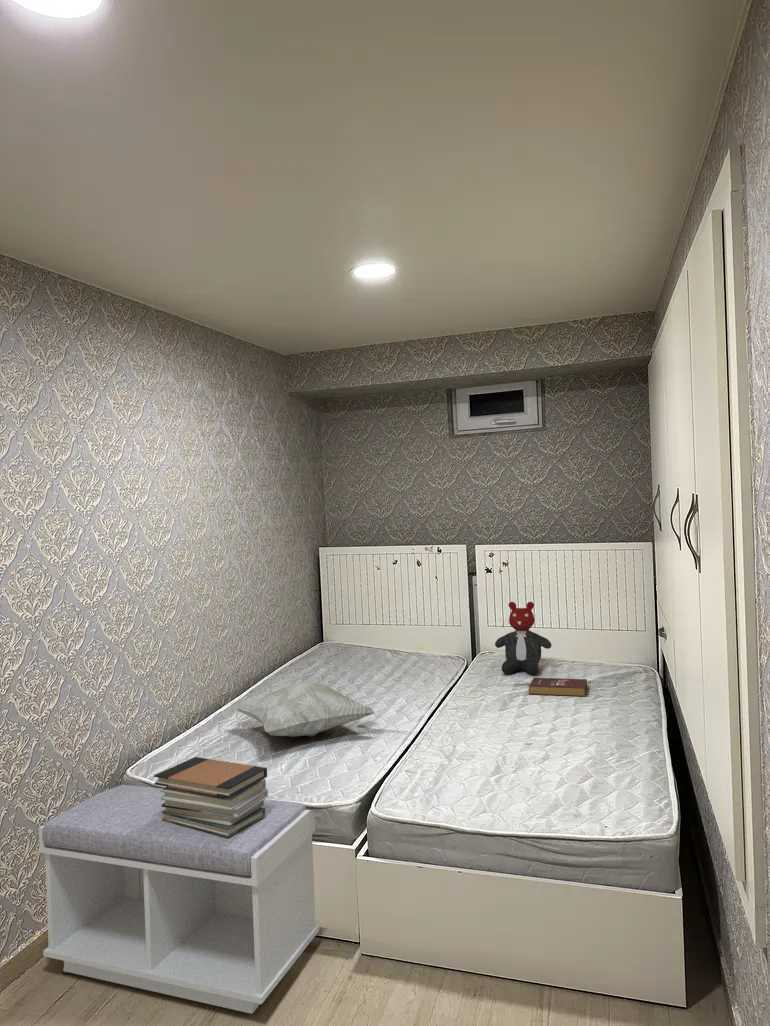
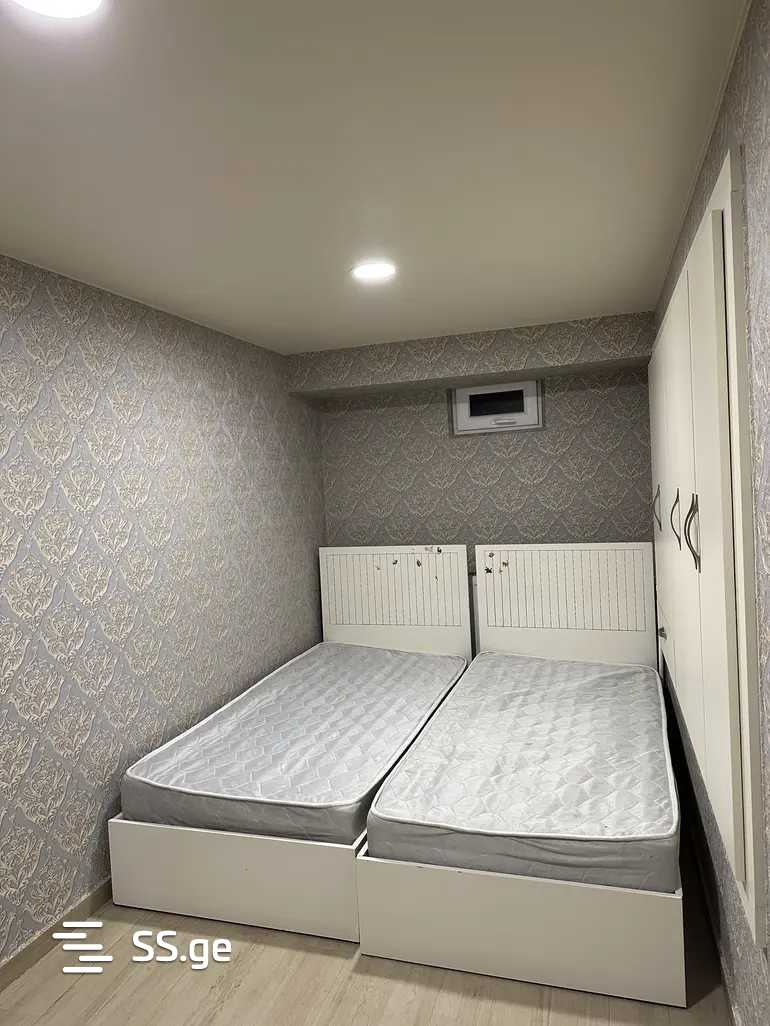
- book [528,677,588,697]
- book stack [153,756,269,837]
- decorative pillow [232,682,375,738]
- teddy bear [494,601,552,676]
- bench [38,784,320,1015]
